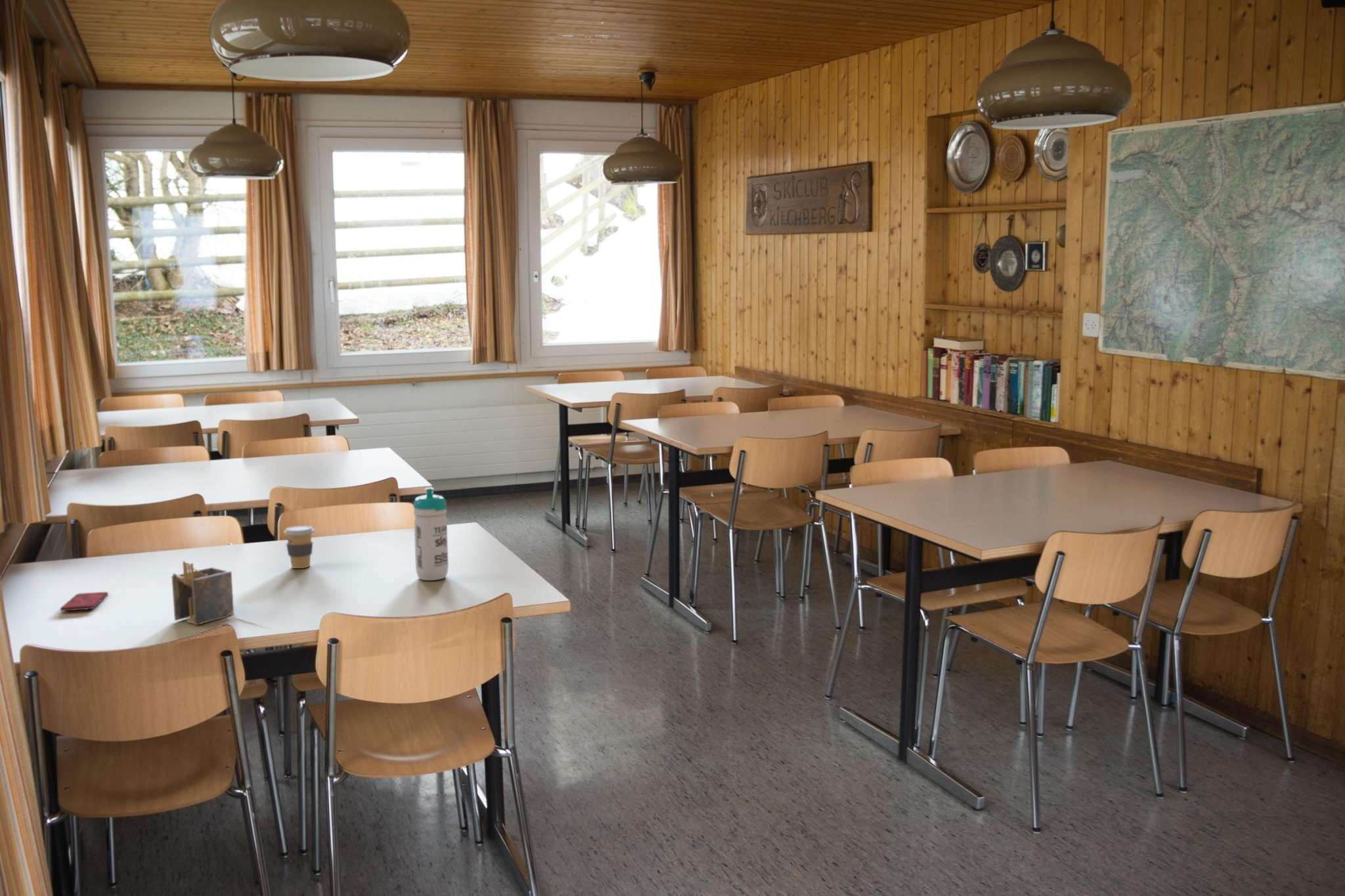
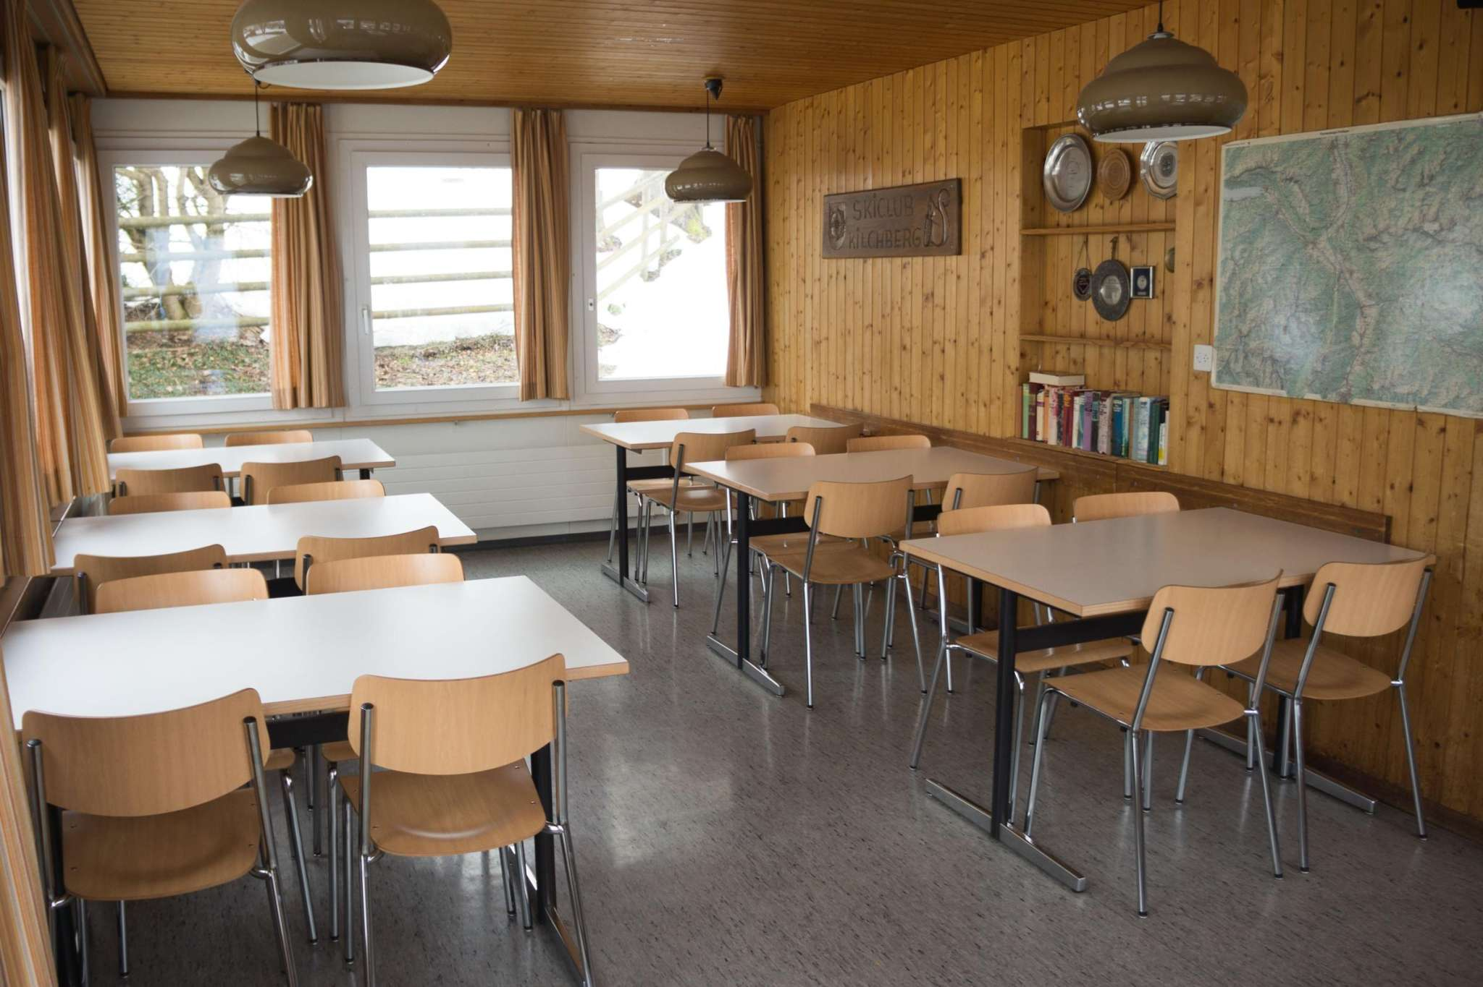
- smartphone [60,591,108,612]
- napkin holder [171,561,234,626]
- coffee cup [283,525,315,569]
- water bottle [412,487,449,581]
